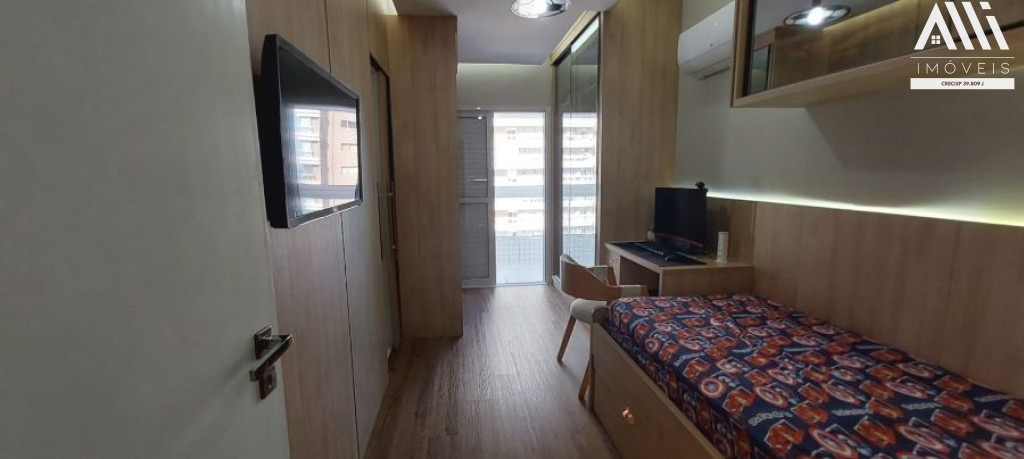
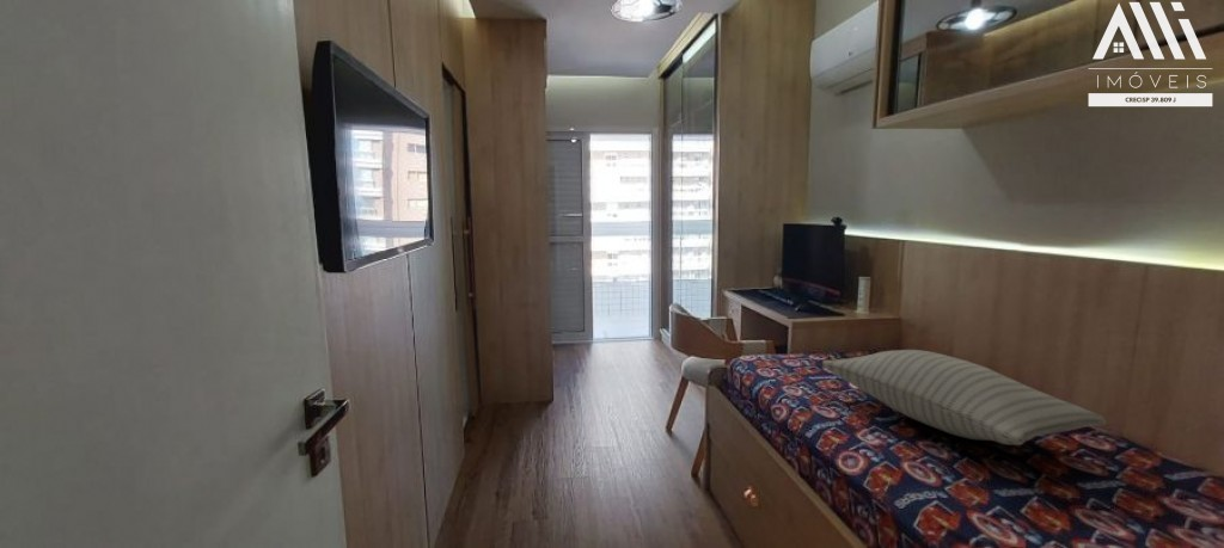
+ pillow [821,349,1107,447]
